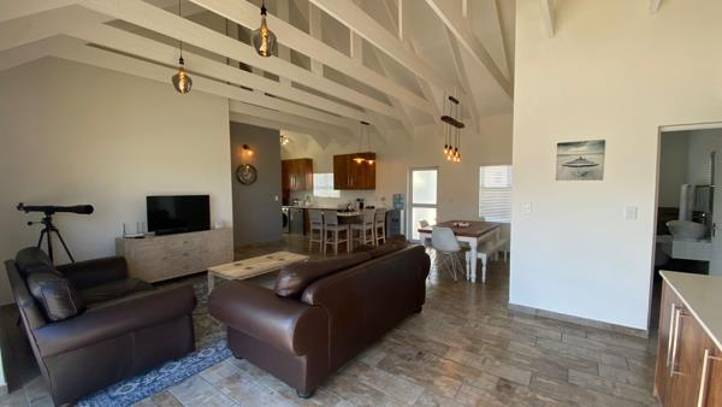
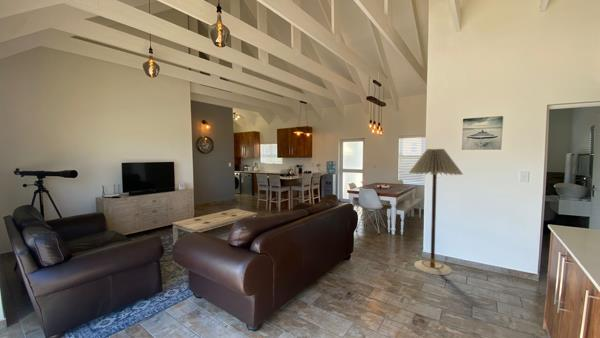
+ floor lamp [408,148,464,276]
